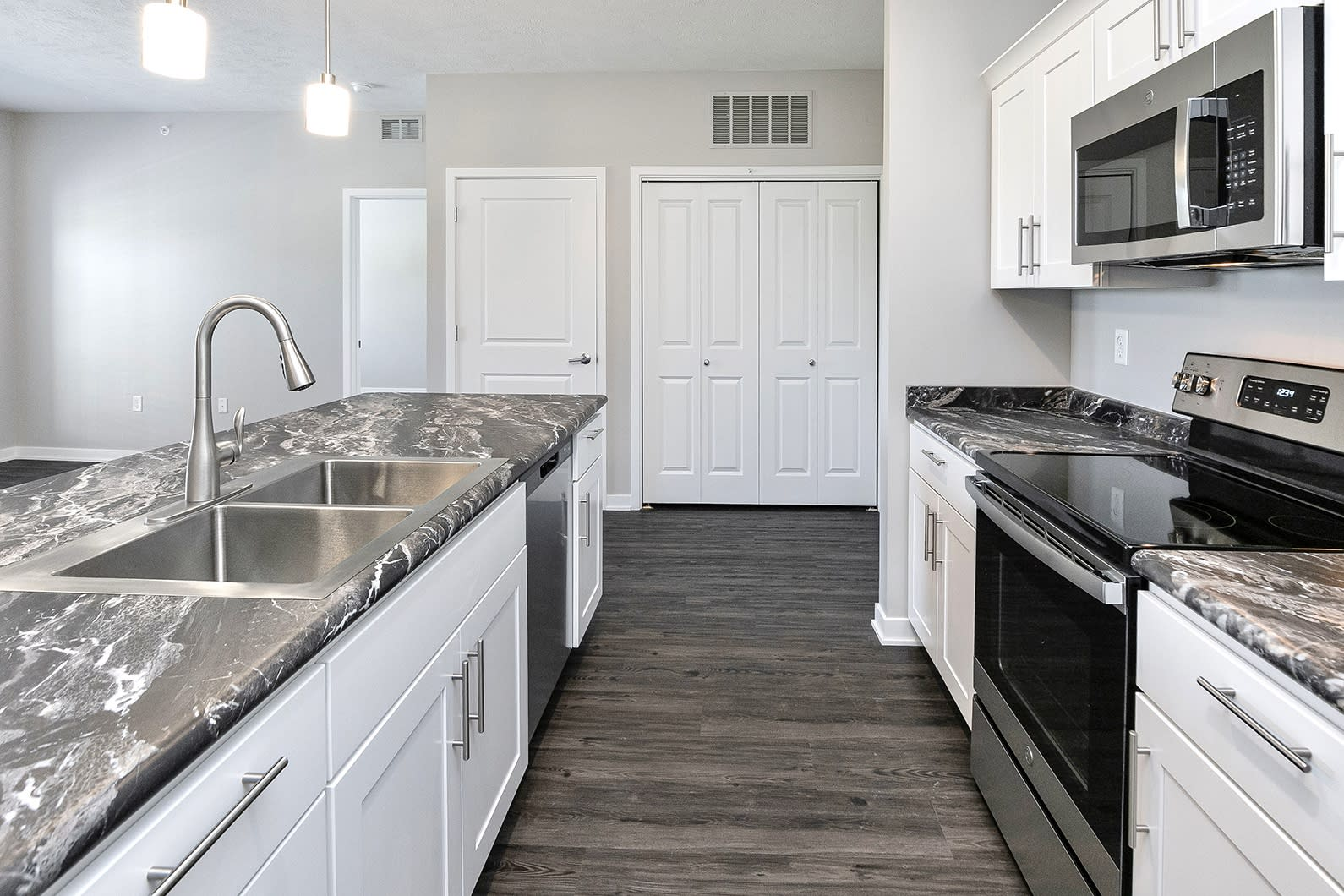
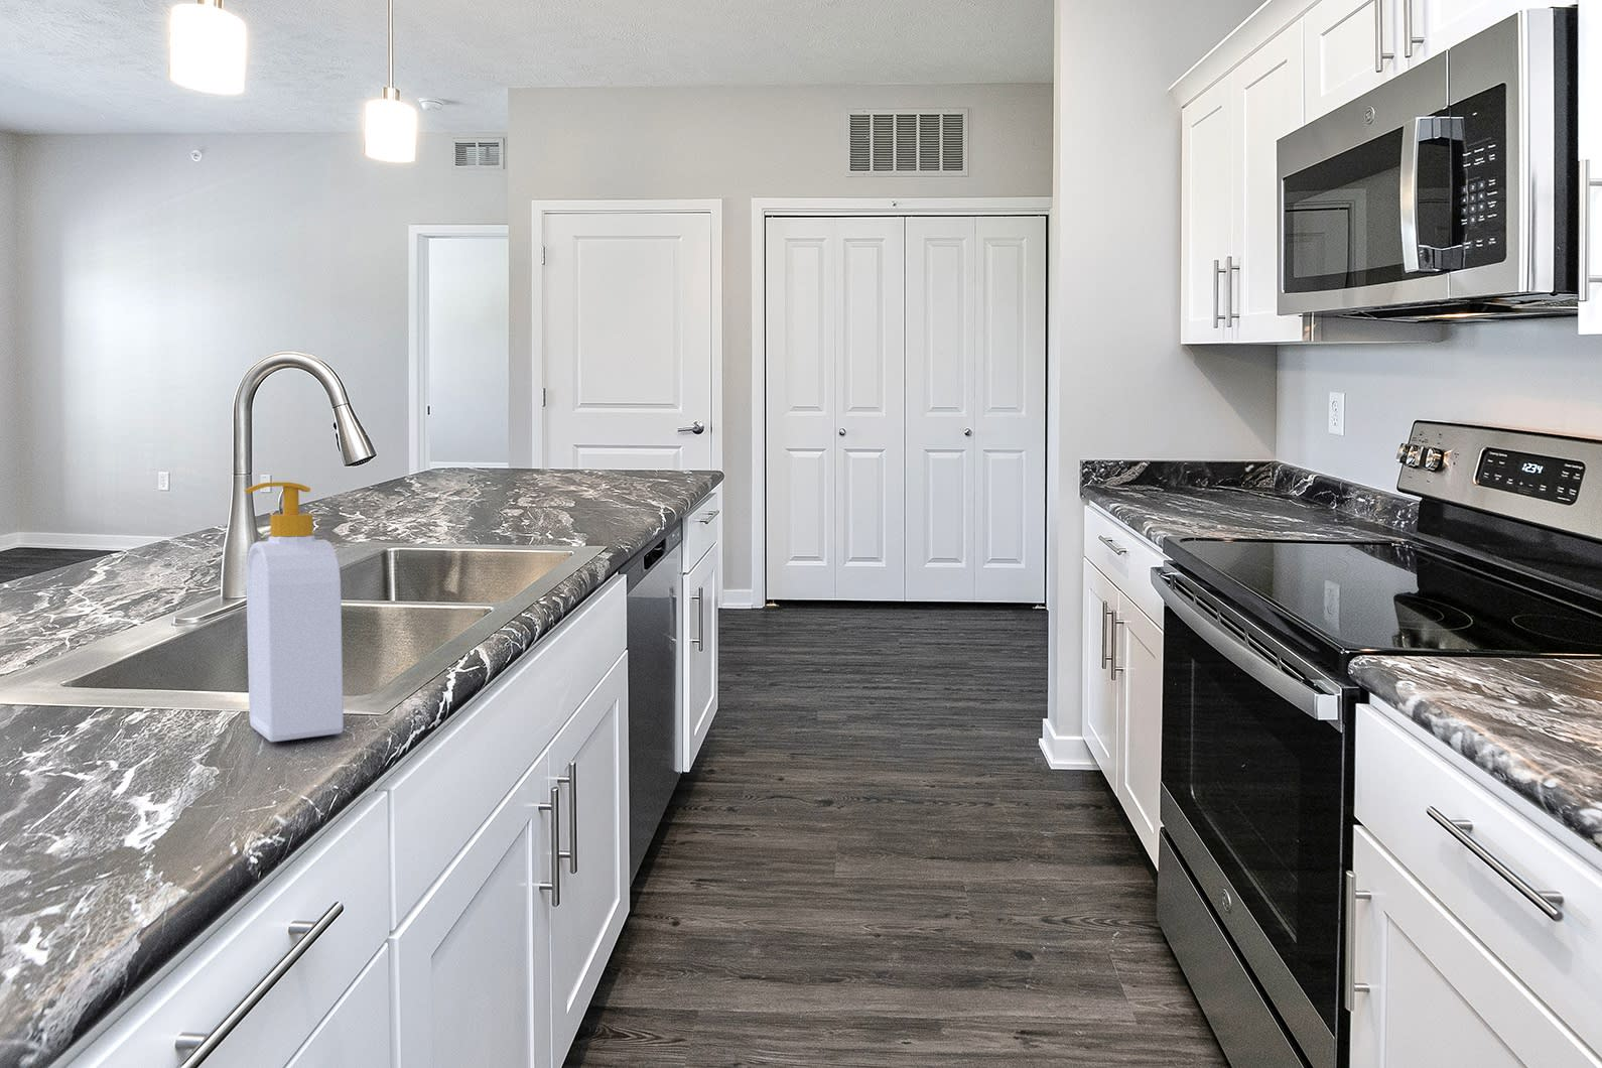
+ soap bottle [244,482,344,743]
